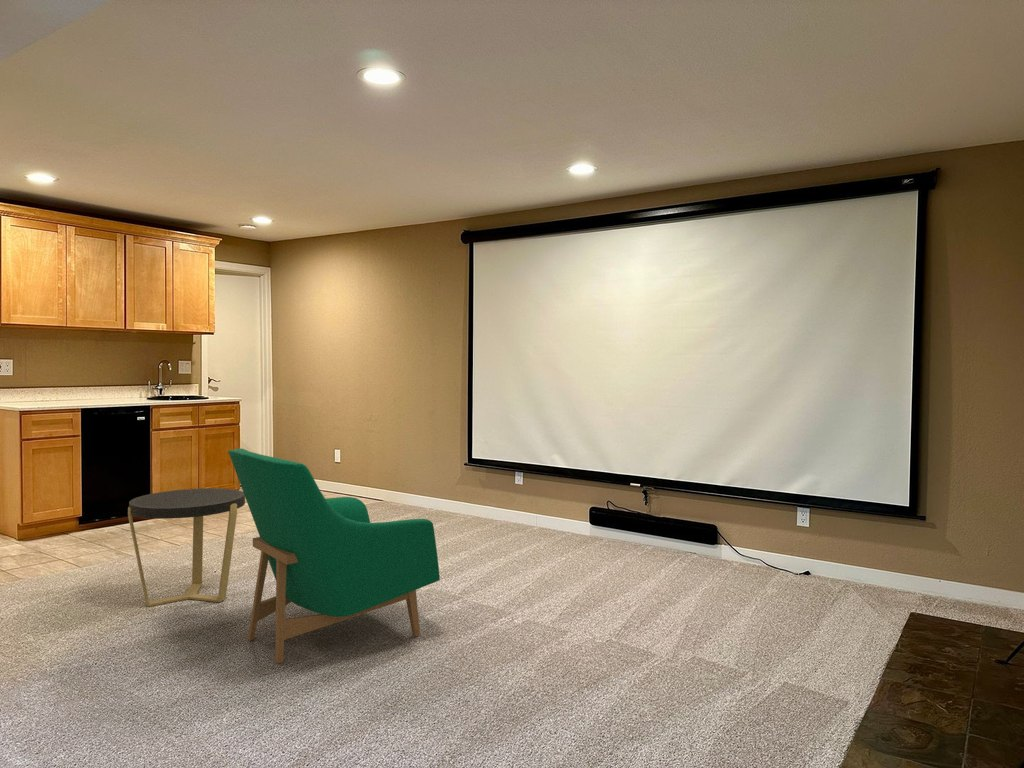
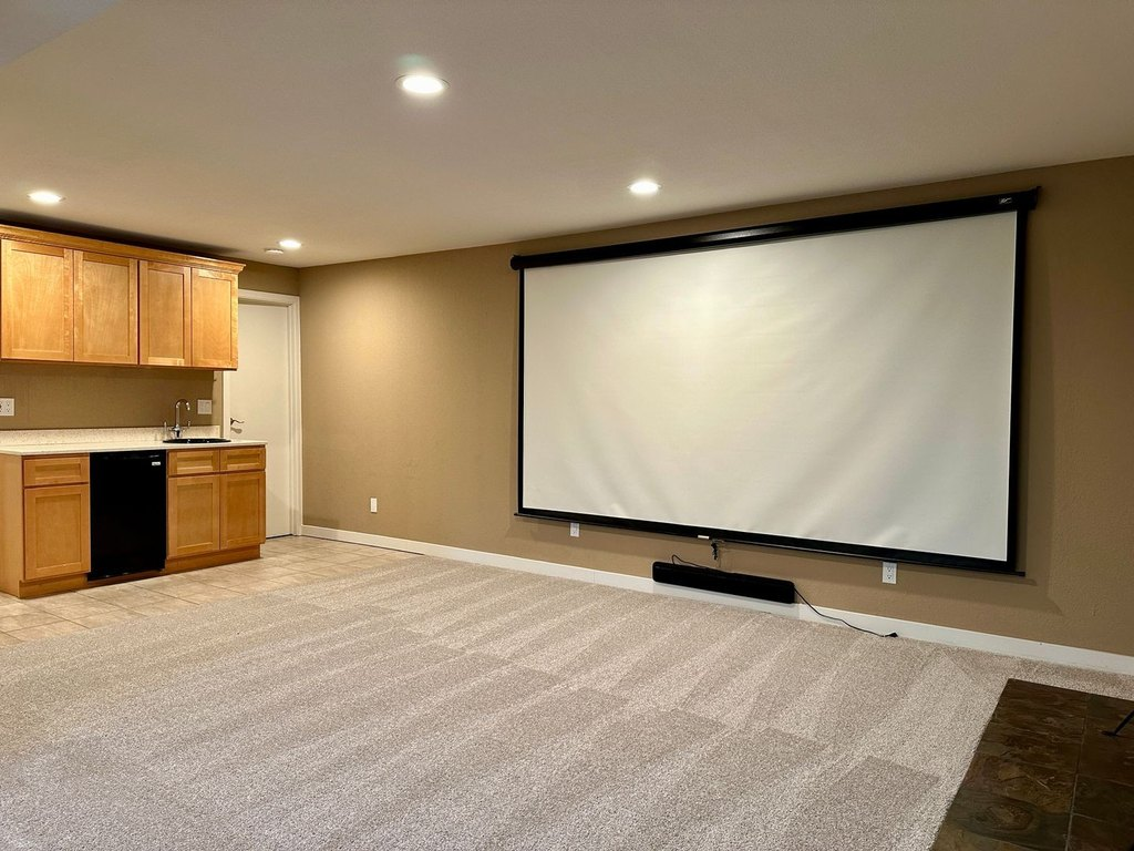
- armchair [227,448,441,664]
- side table [127,487,246,607]
